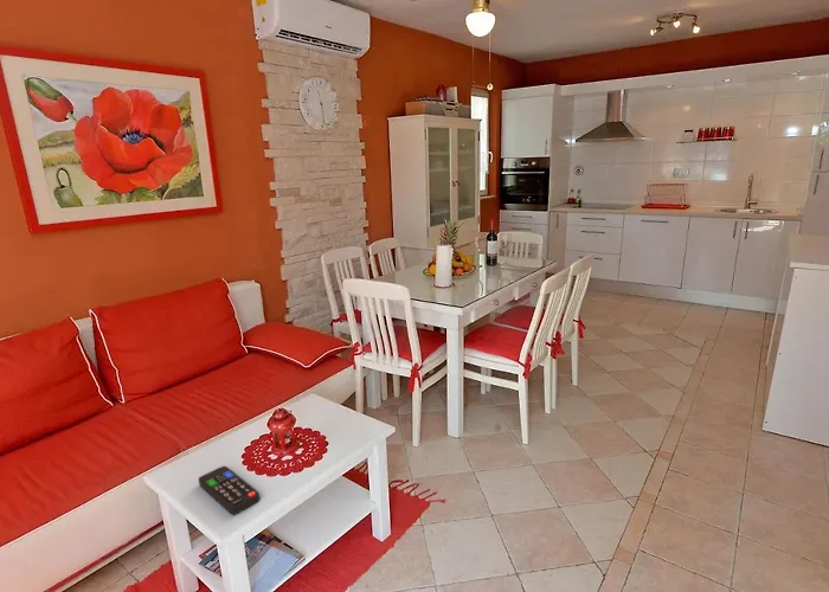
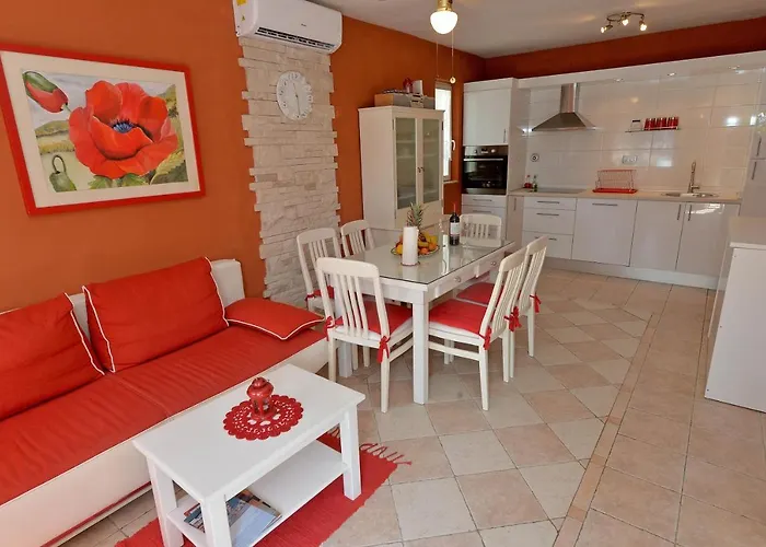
- remote control [198,465,262,516]
